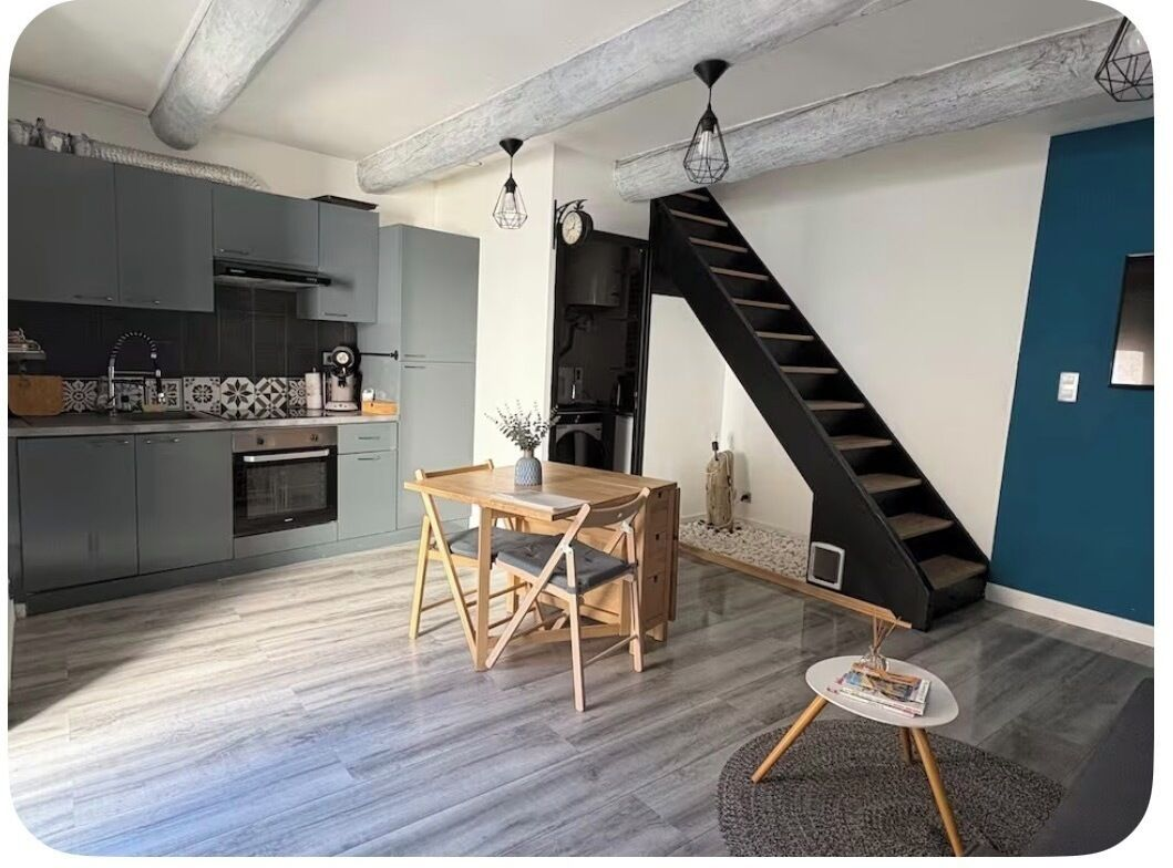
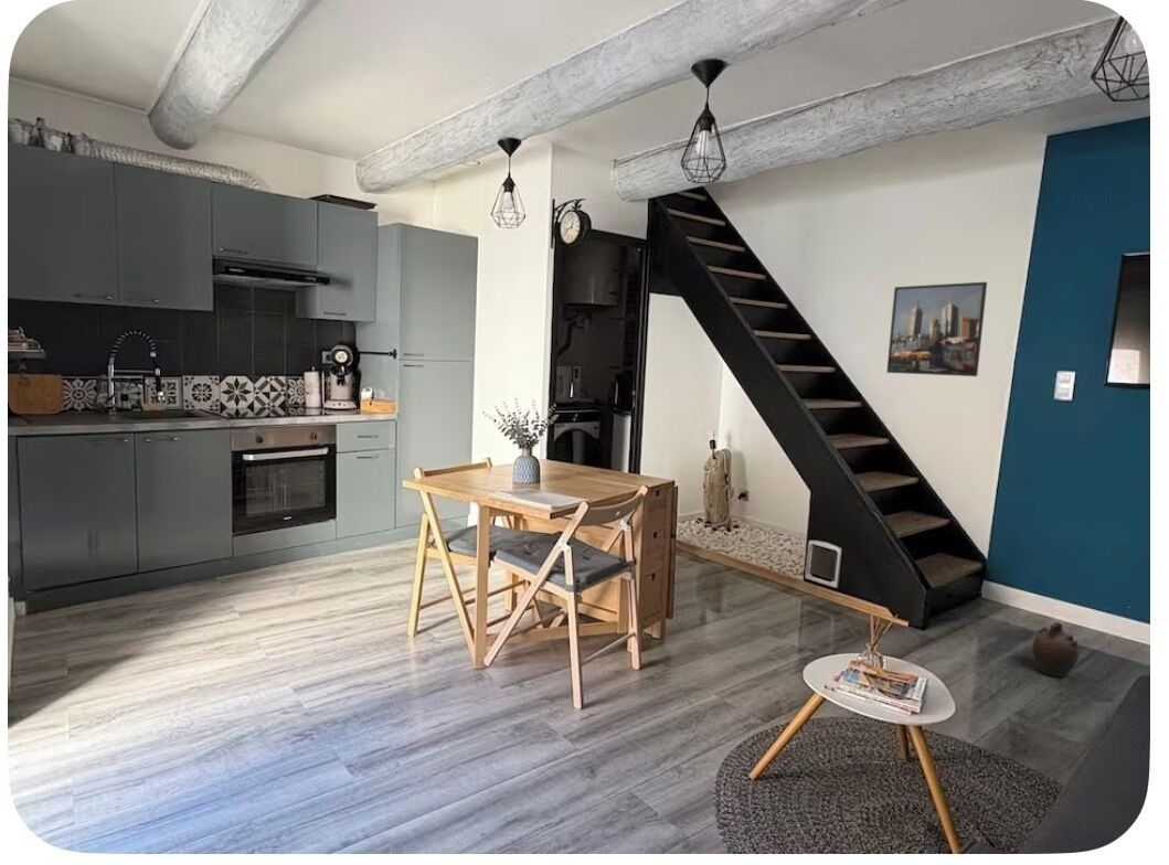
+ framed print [885,281,988,377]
+ ceramic jug [1031,621,1080,679]
